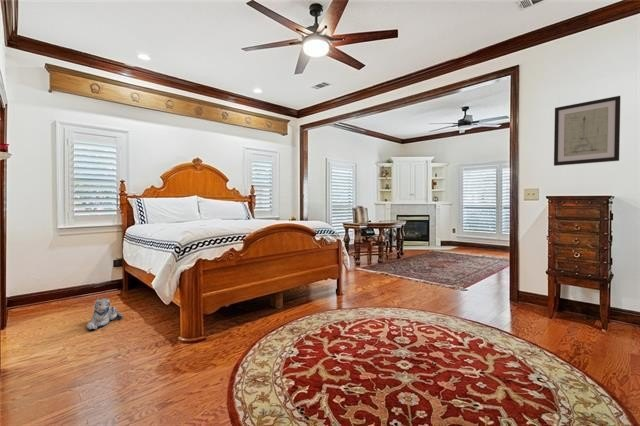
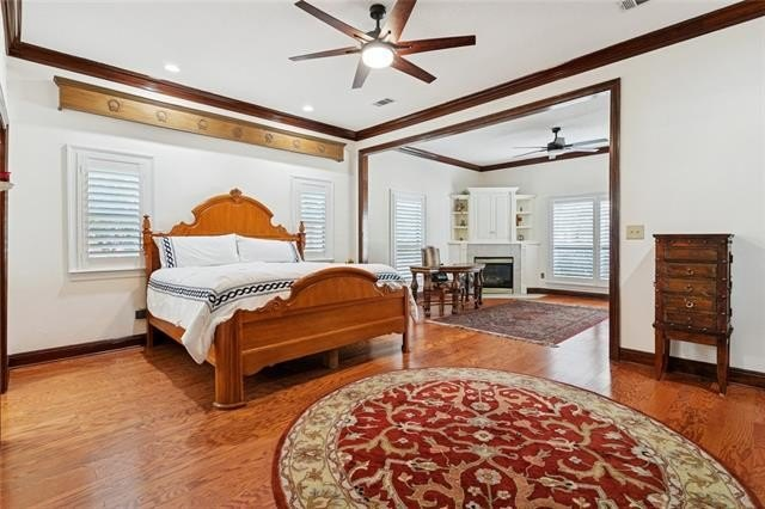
- plush toy [86,297,124,331]
- wall art [553,95,621,167]
